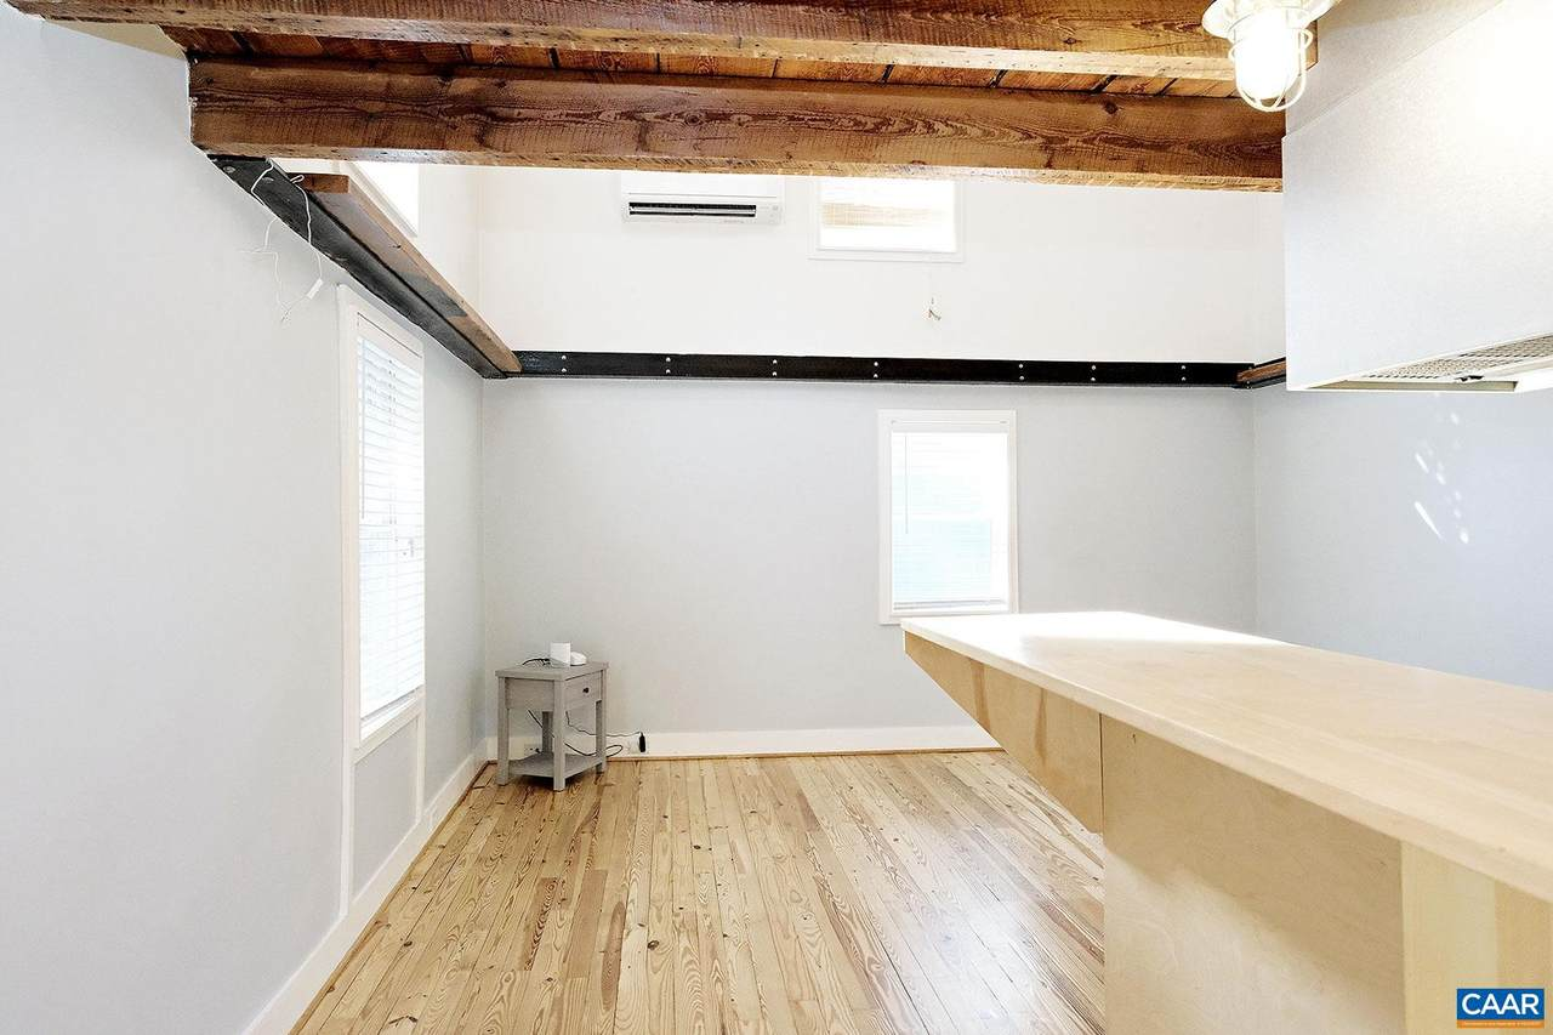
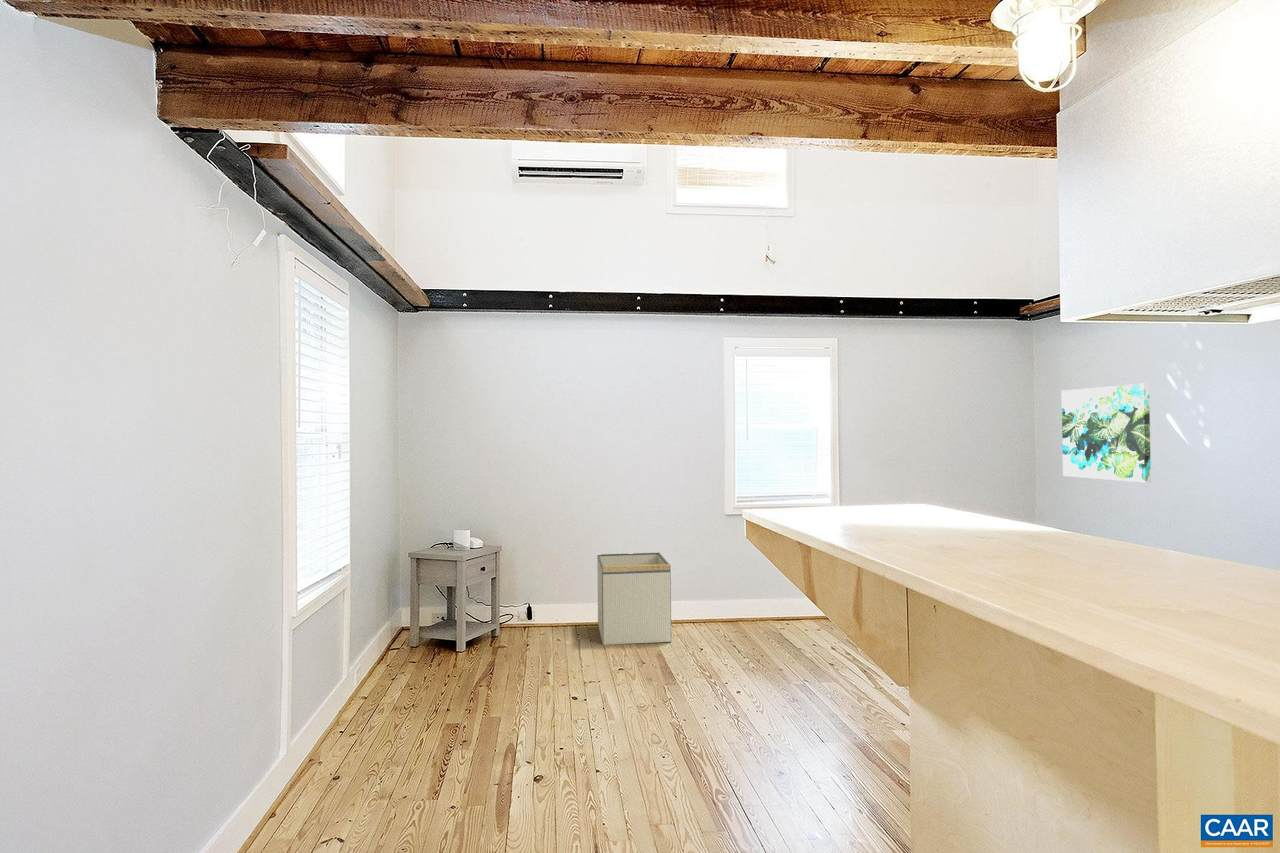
+ storage bin [596,552,672,646]
+ wall art [1061,383,1152,484]
